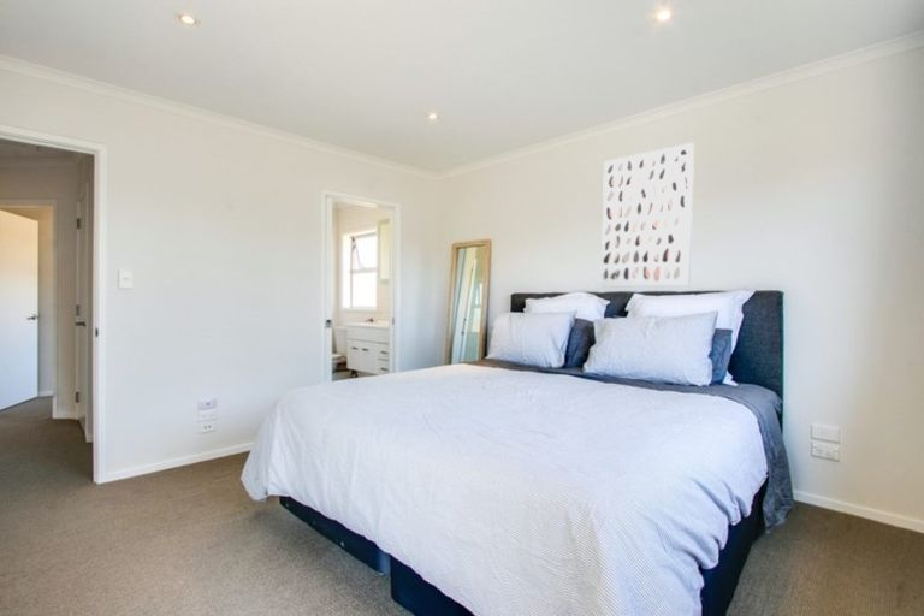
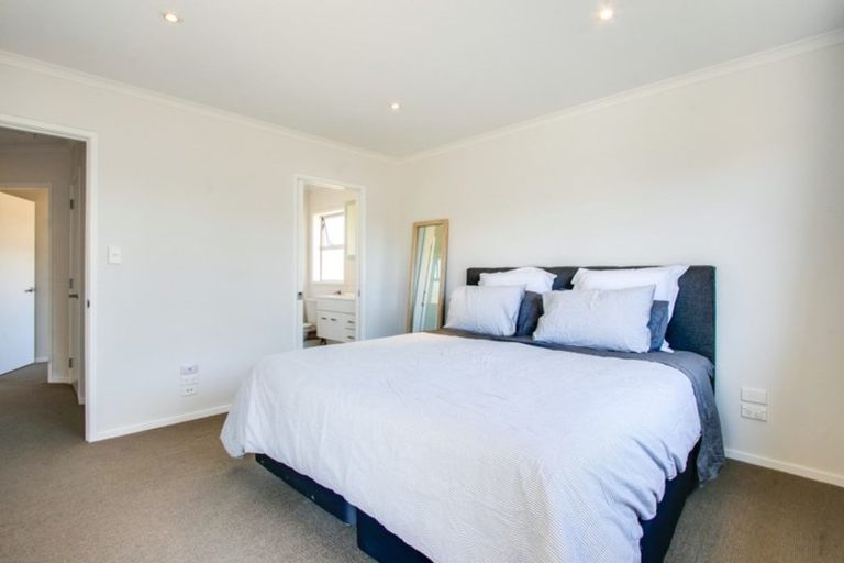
- wall art [600,142,695,288]
